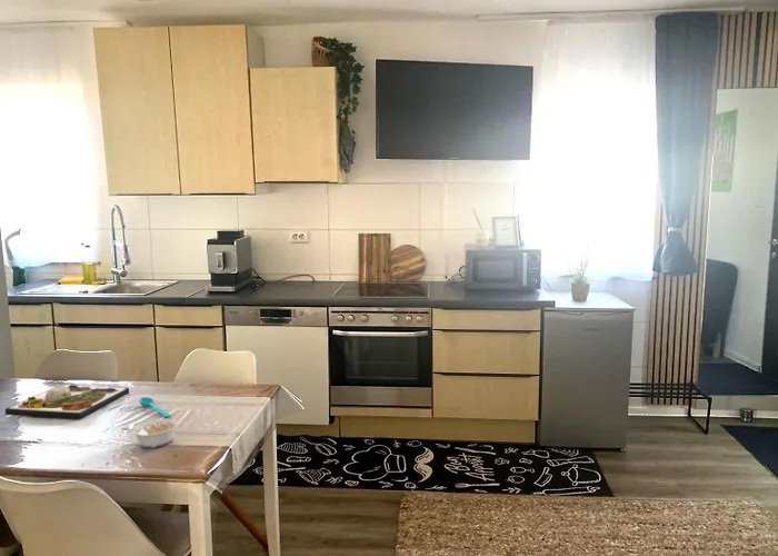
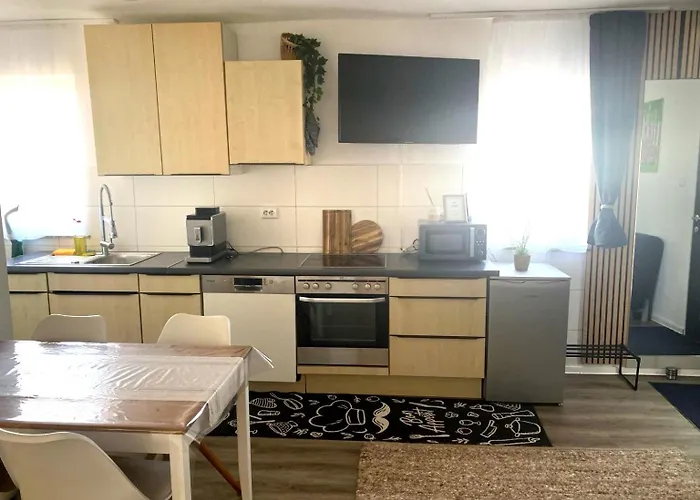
- spoon [138,396,172,418]
- dinner plate [4,384,130,420]
- legume [120,418,180,449]
